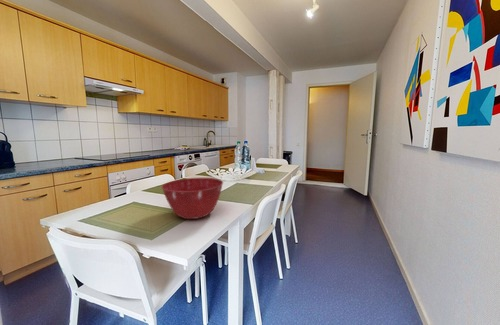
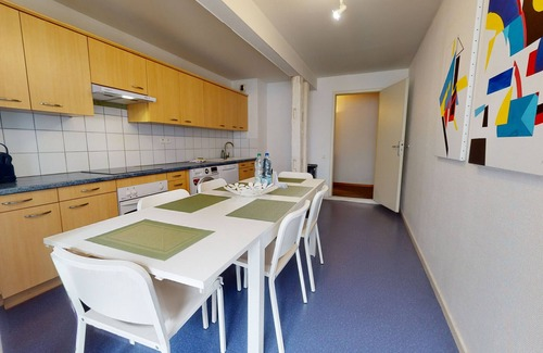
- mixing bowl [161,177,224,220]
